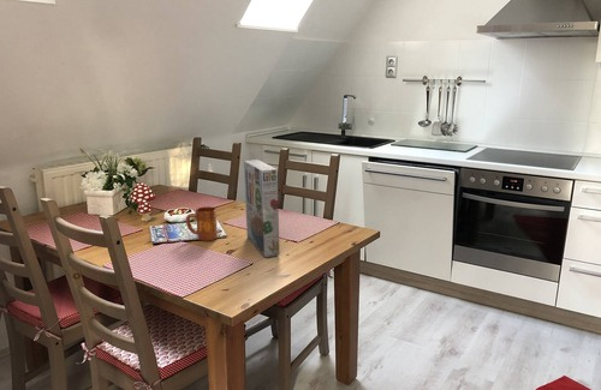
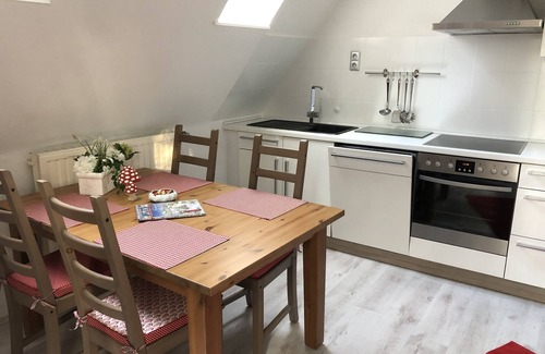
- mug [185,205,219,242]
- cereal box [243,158,280,258]
